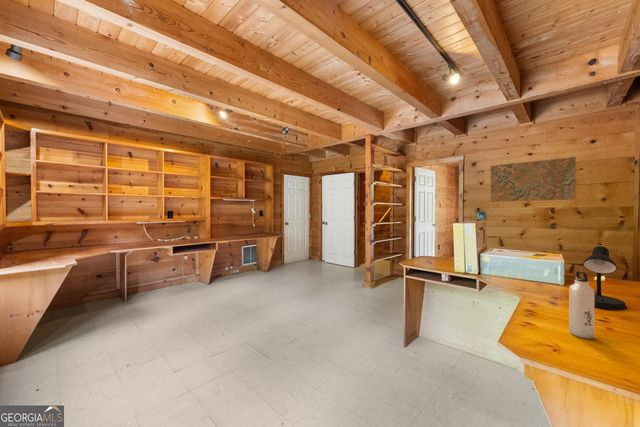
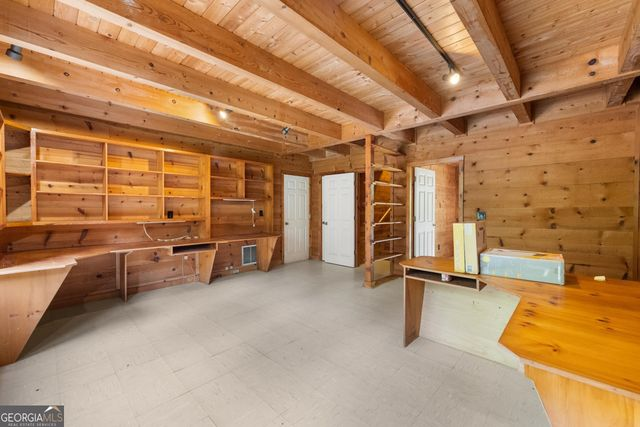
- water bottle [568,270,595,340]
- map [490,156,577,203]
- desk lamp [582,245,628,311]
